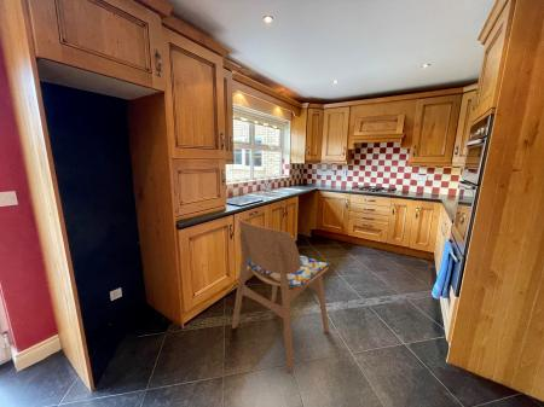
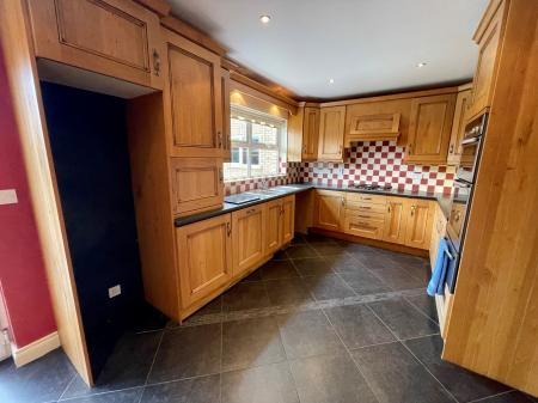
- dining chair [231,219,331,373]
